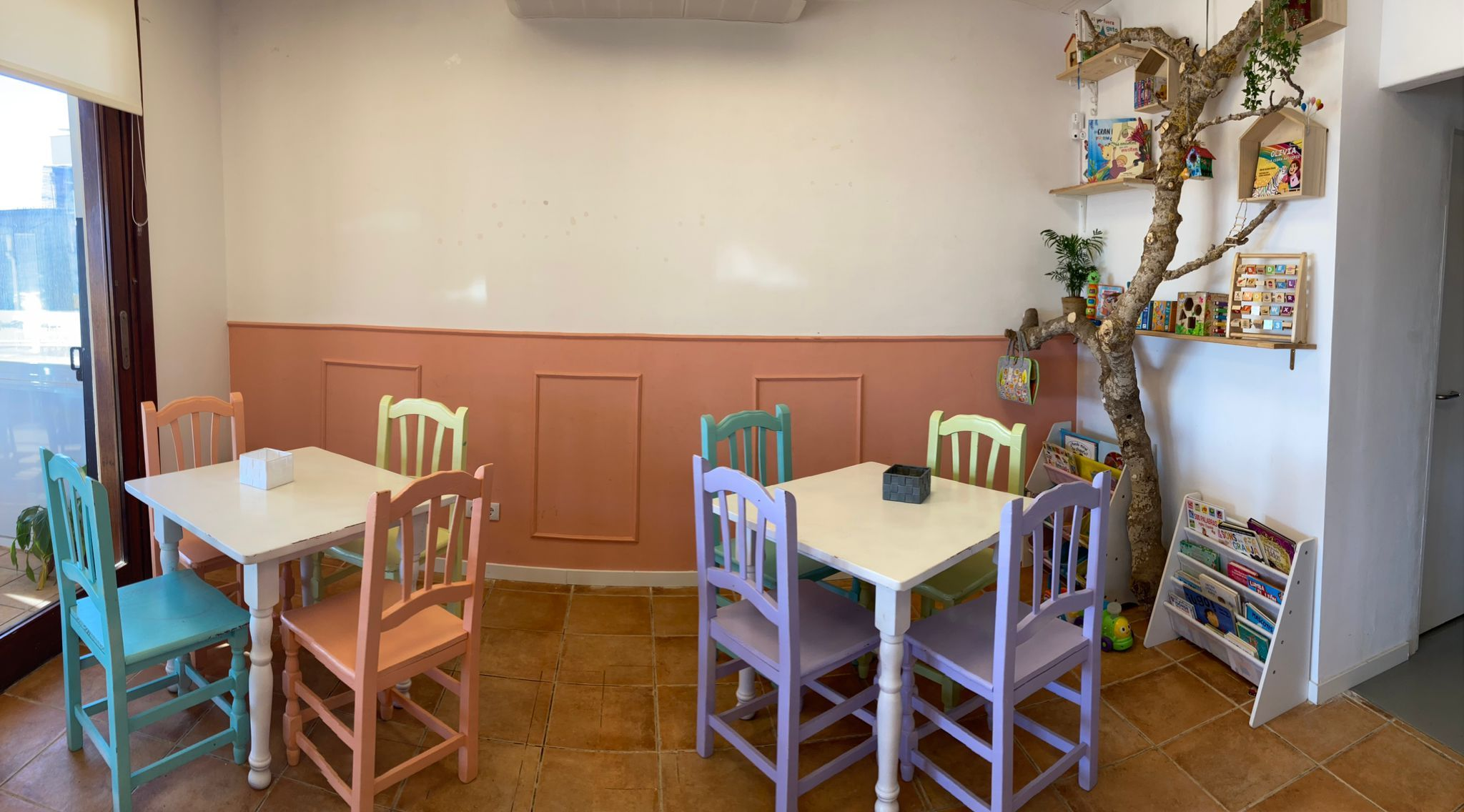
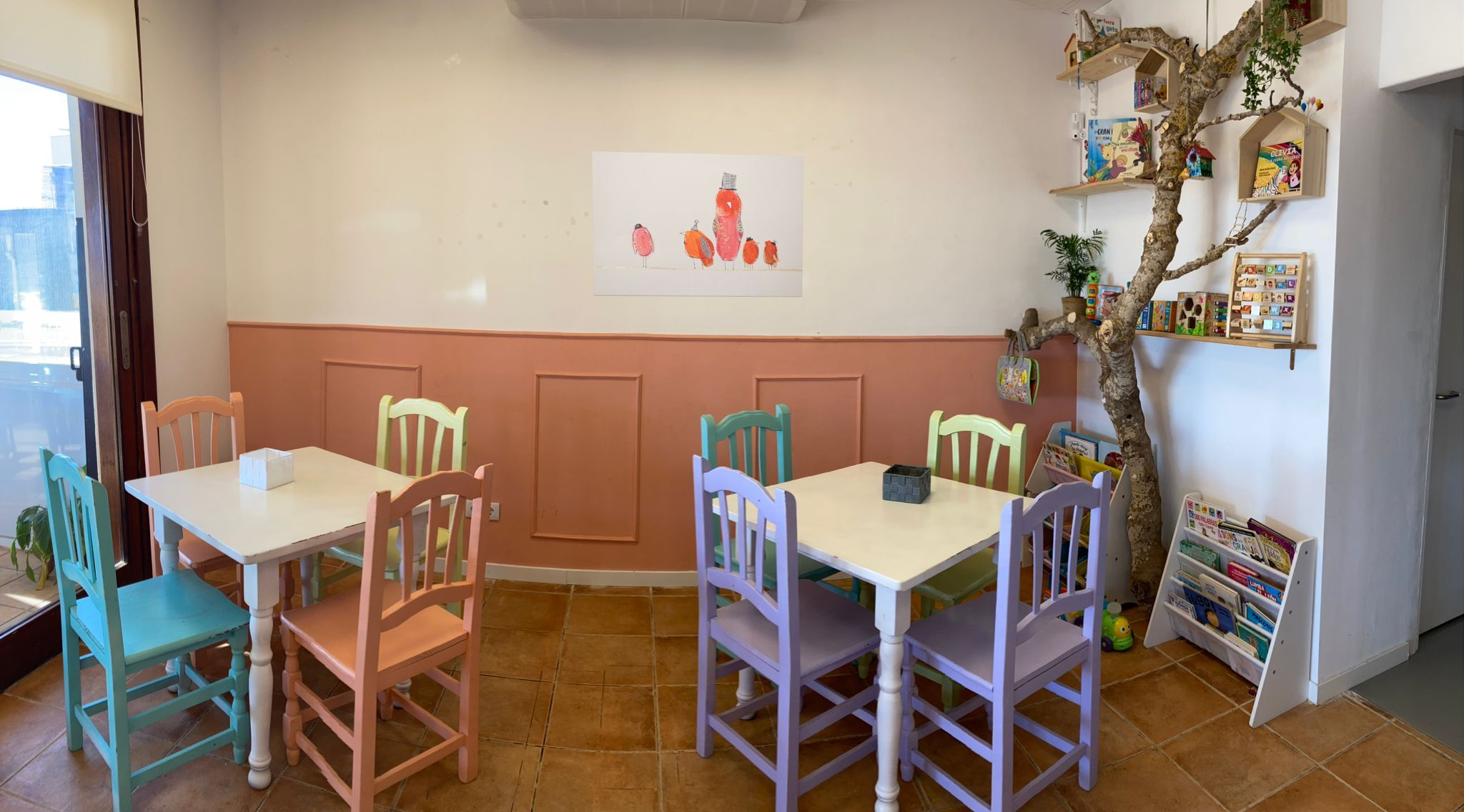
+ wall art [591,151,804,297]
